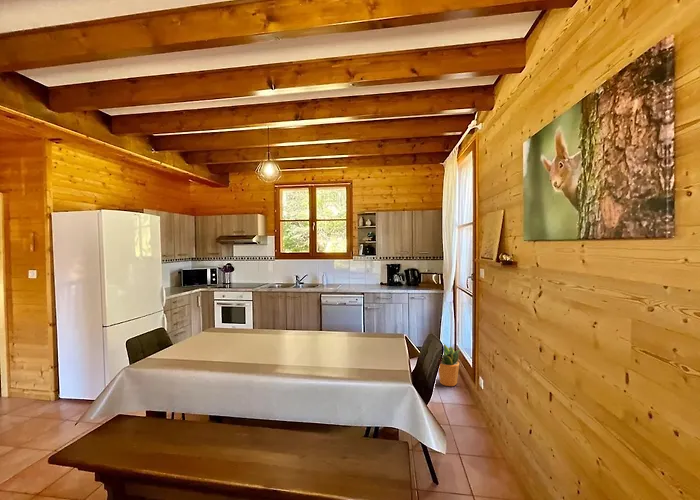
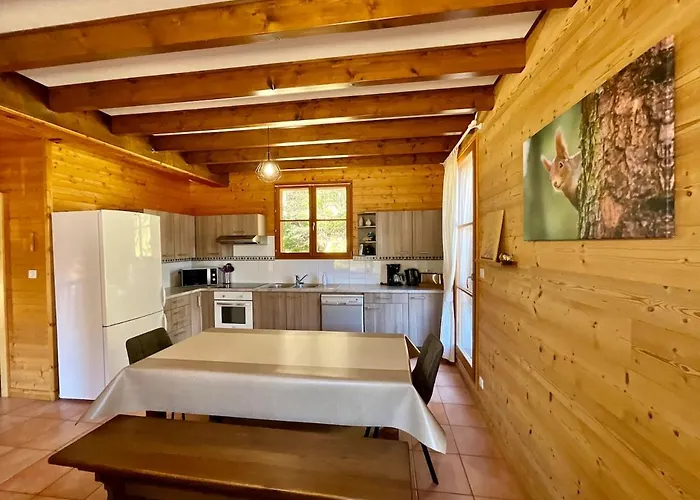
- potted plant [438,343,461,387]
